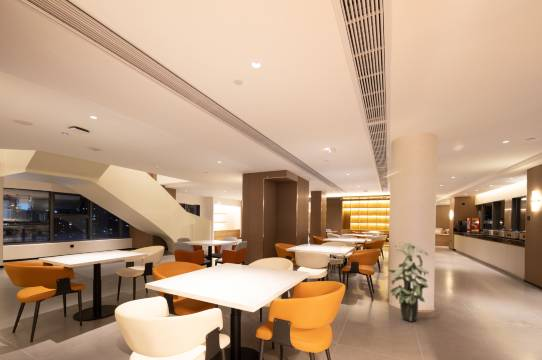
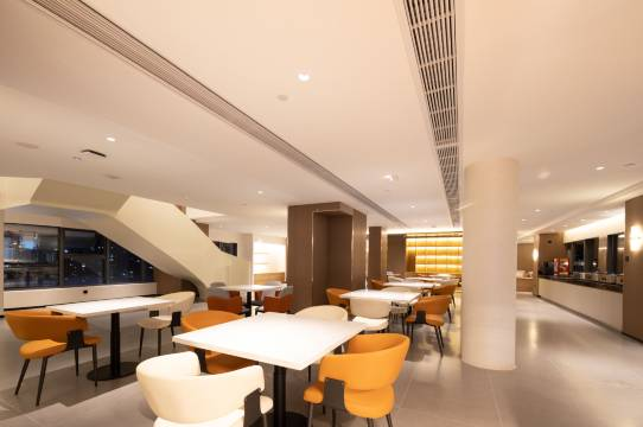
- indoor plant [387,242,430,323]
